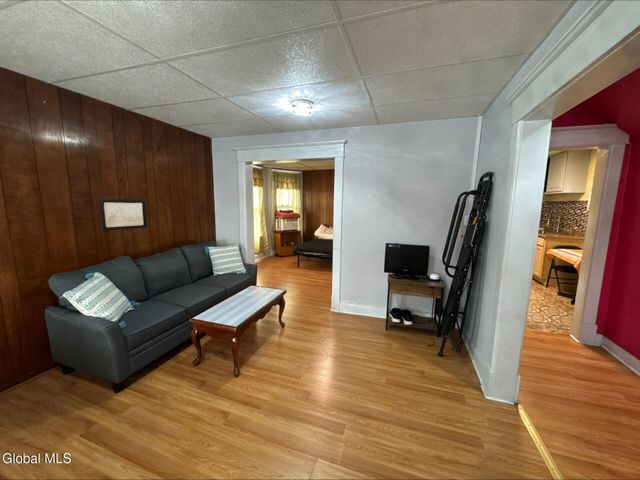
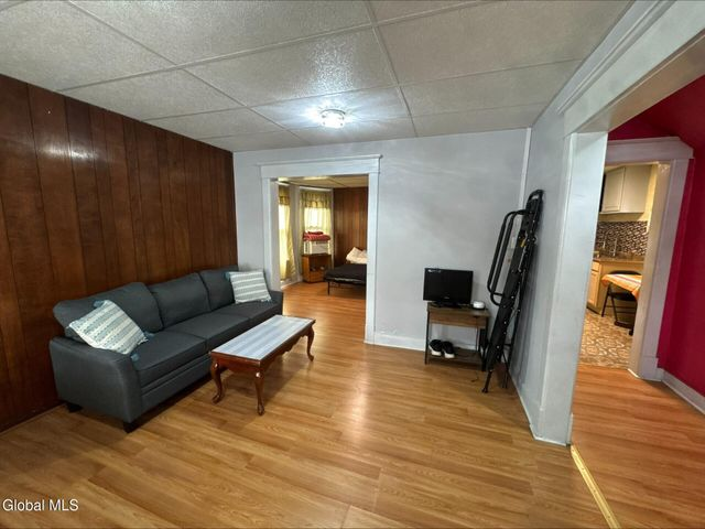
- wall art [99,198,148,232]
